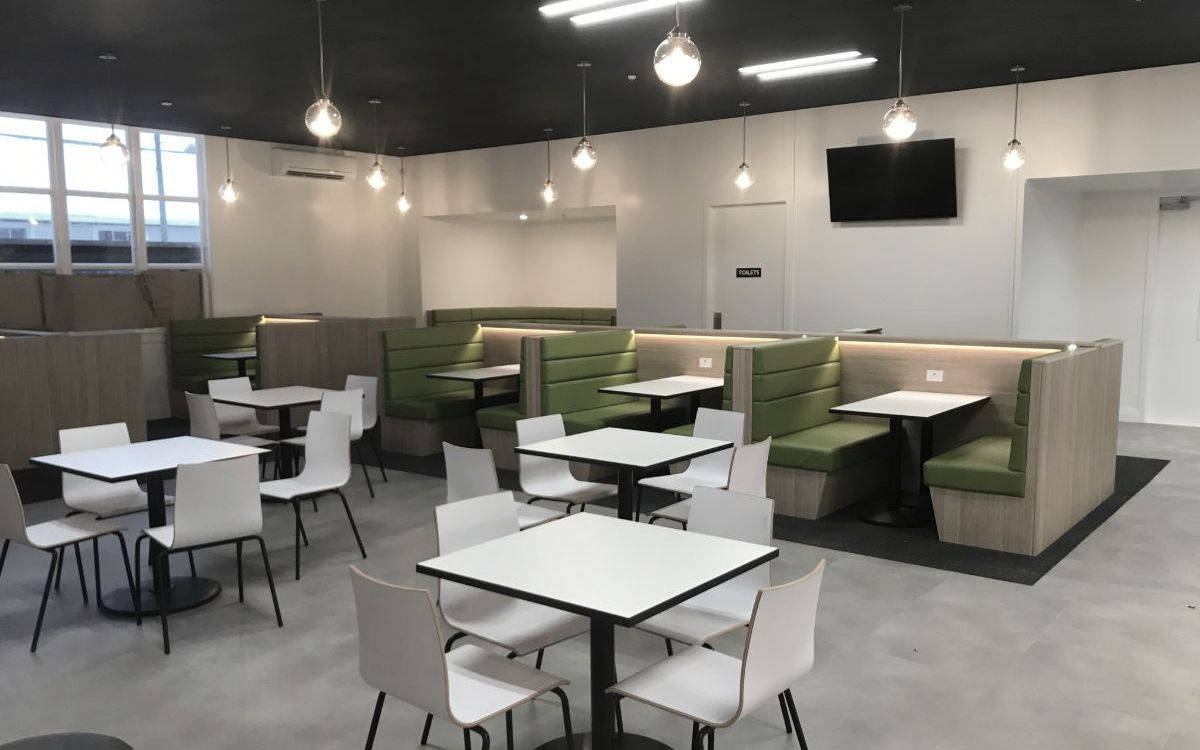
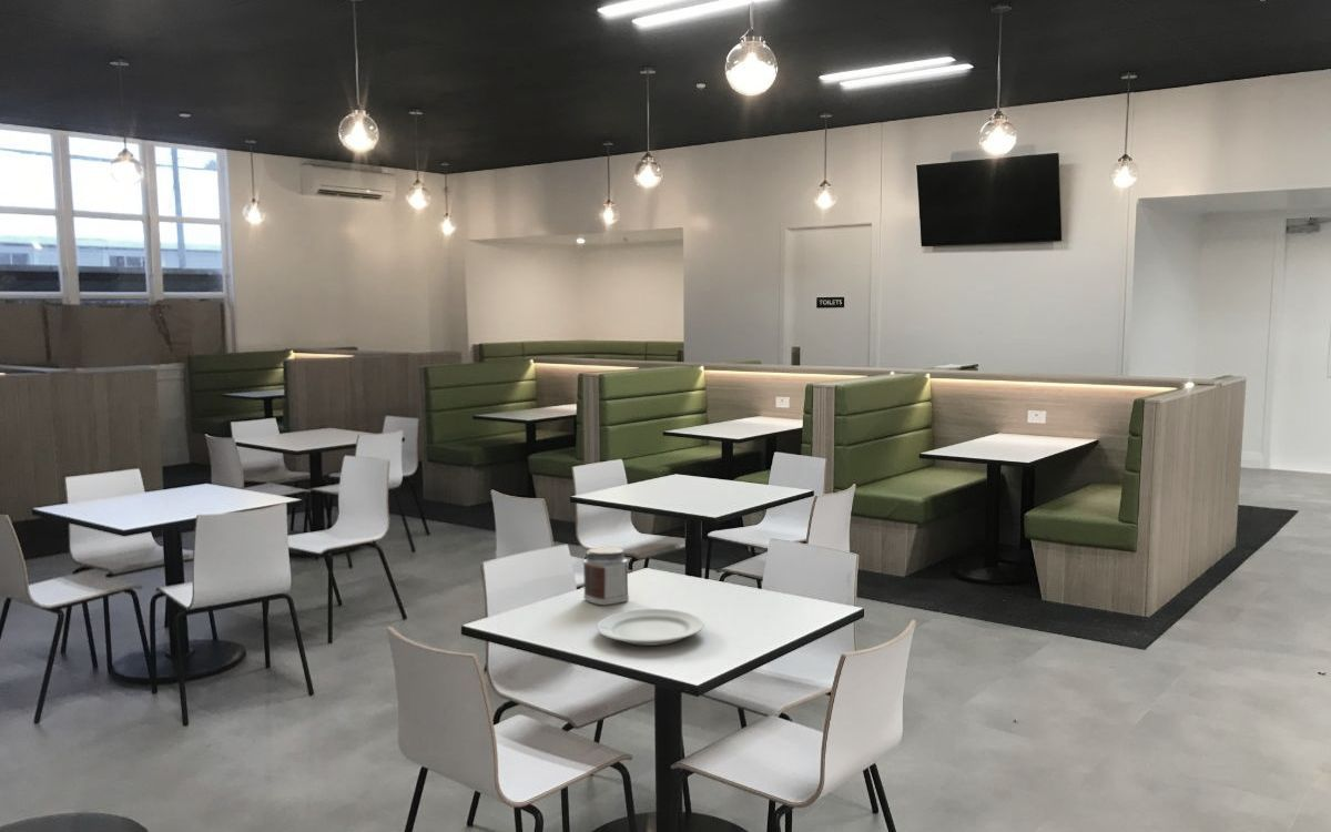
+ chinaware [596,608,705,647]
+ jar [582,546,630,606]
